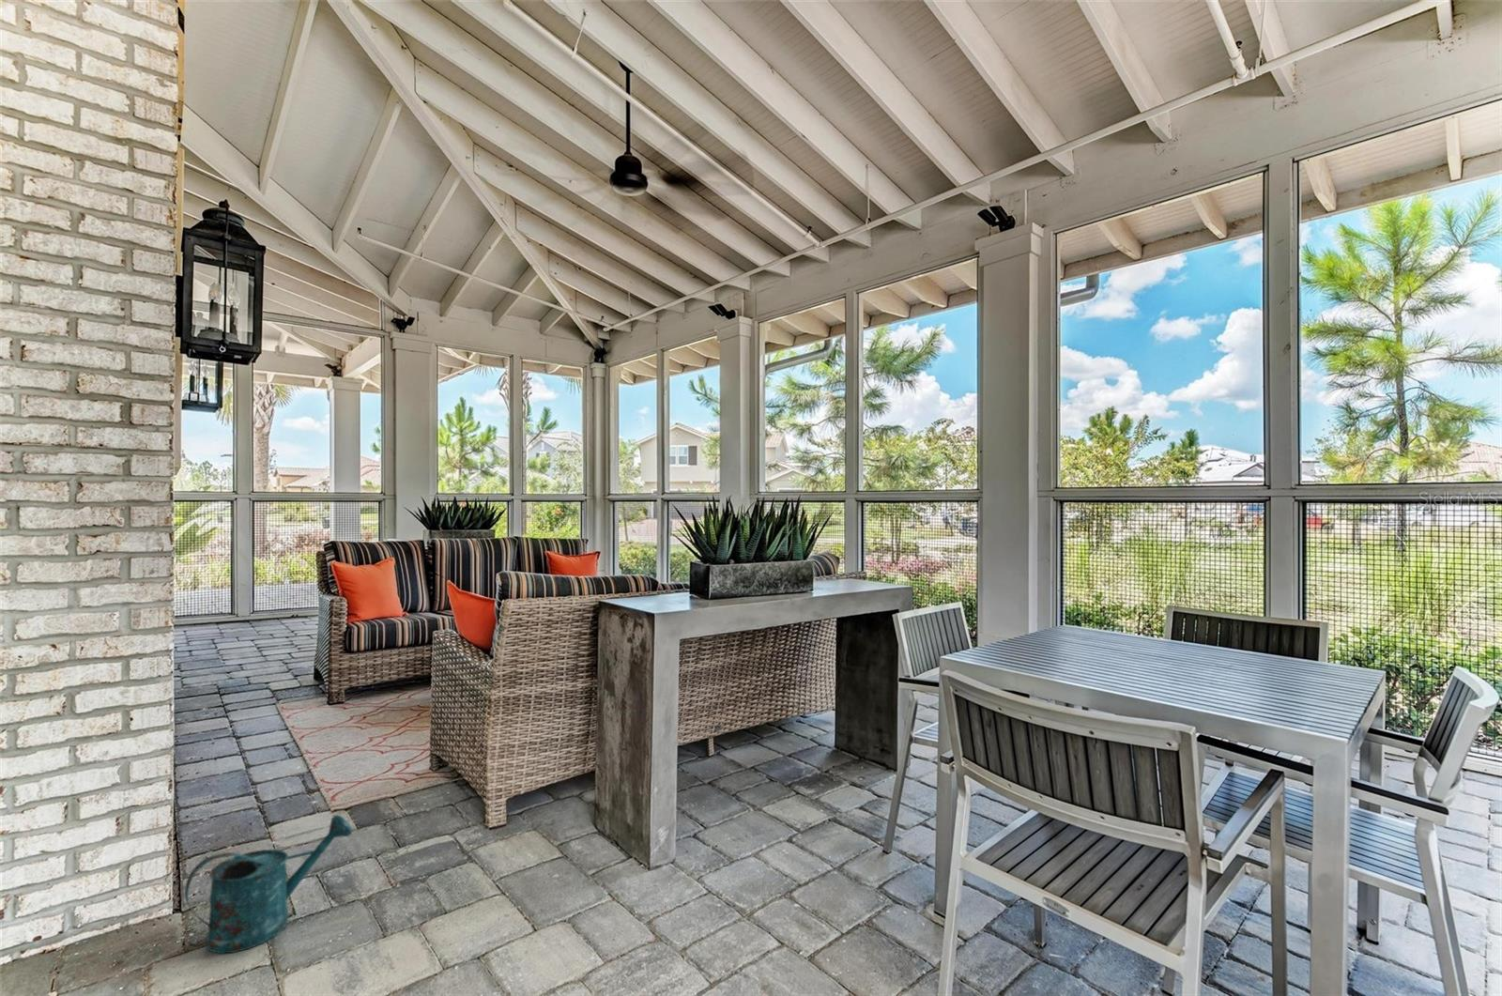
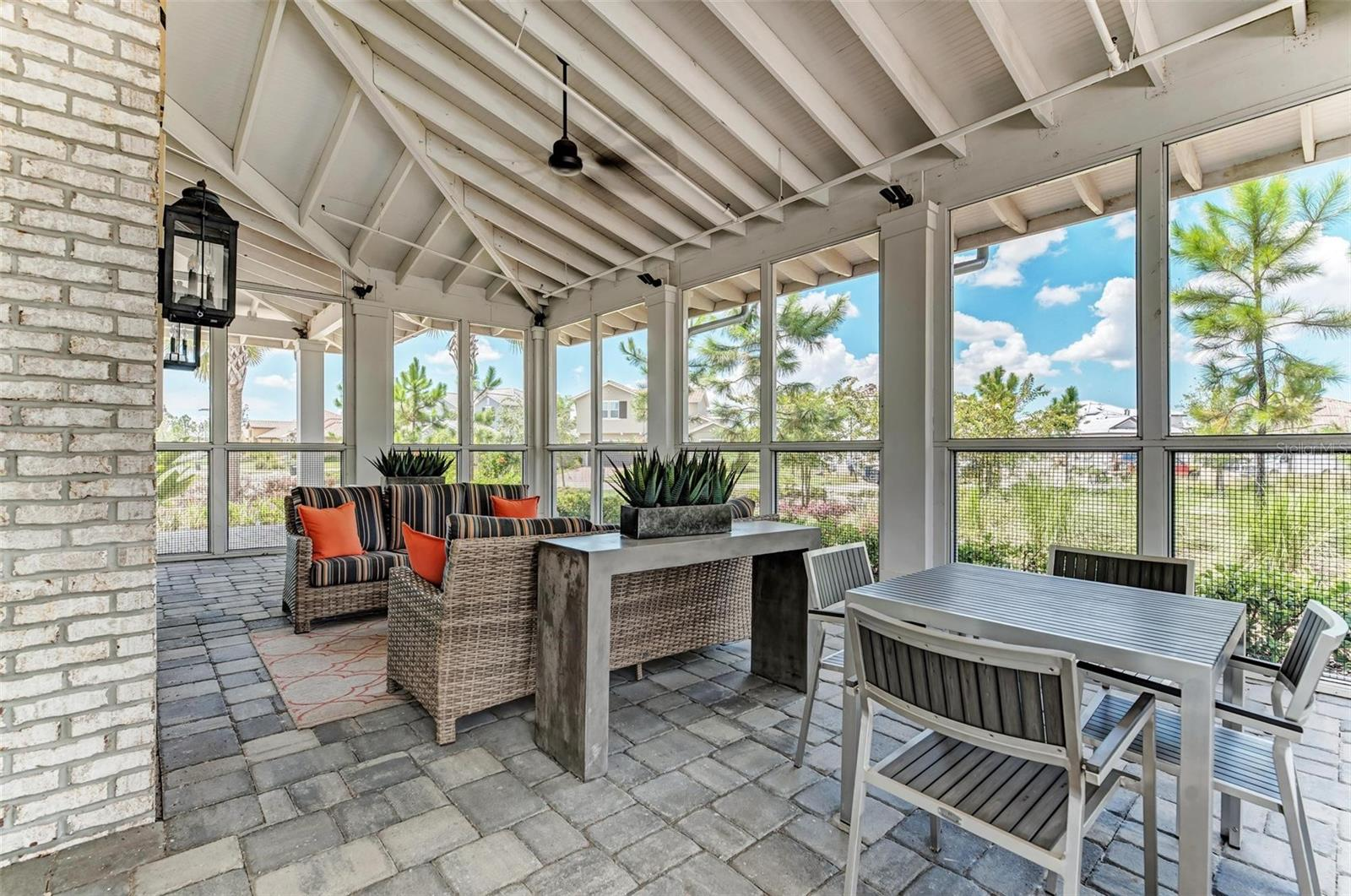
- watering can [183,814,352,955]
